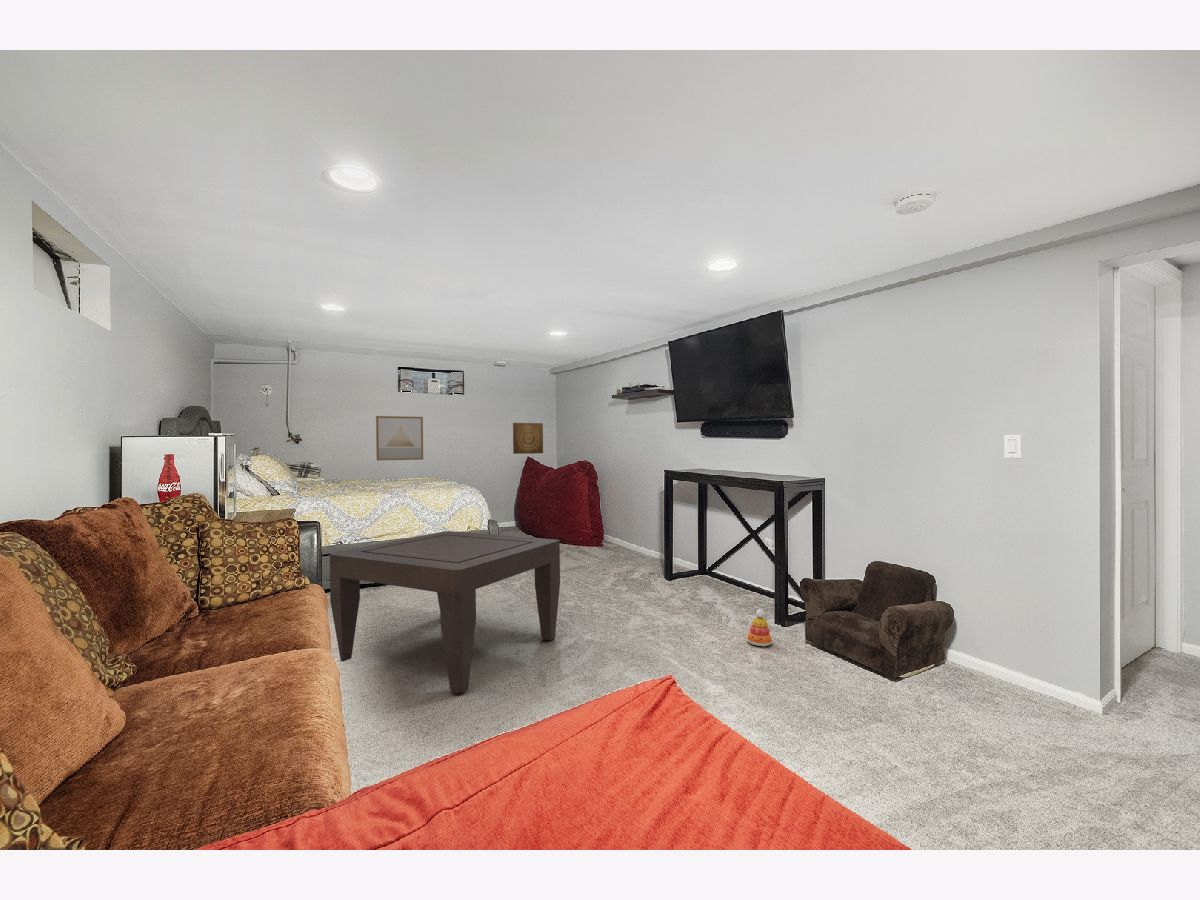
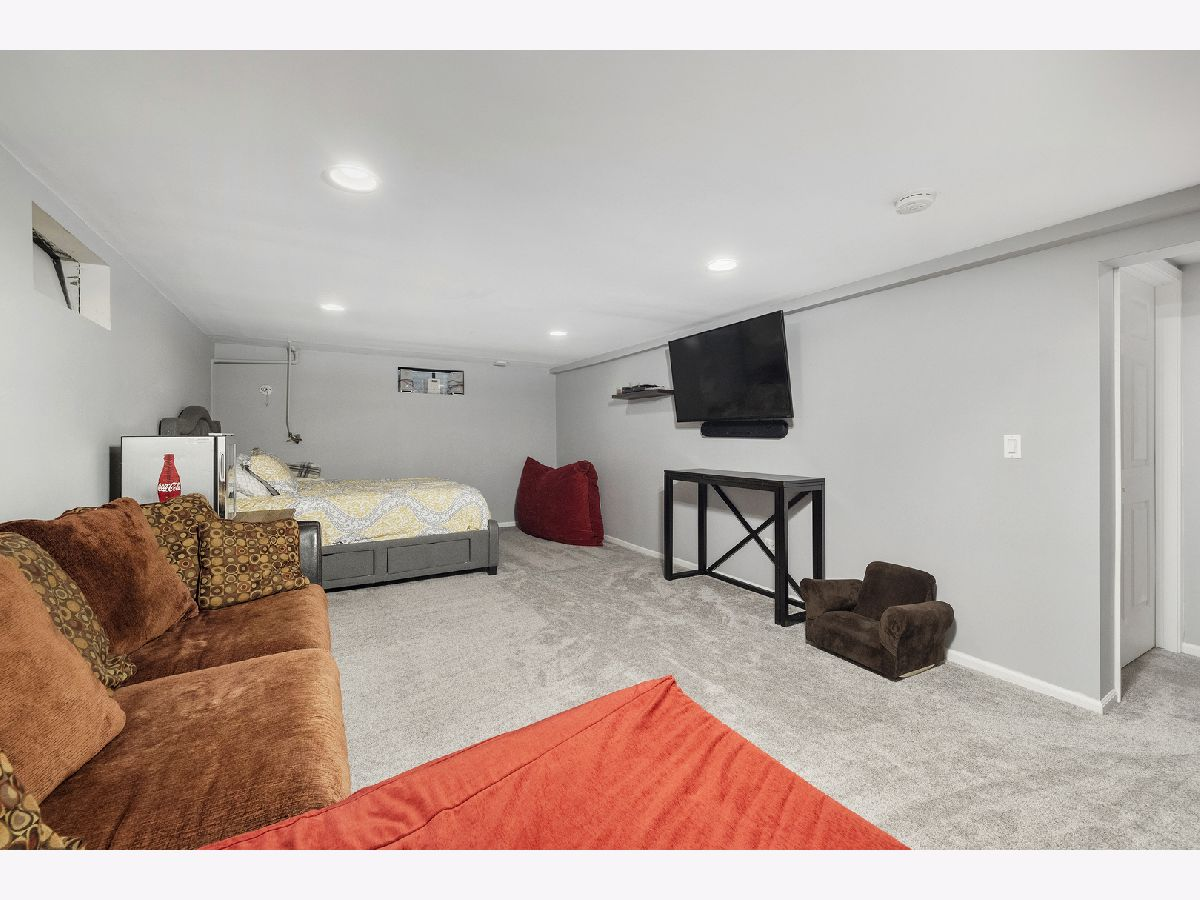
- wall art [375,415,424,461]
- wall art [512,422,544,455]
- coffee table [329,530,561,694]
- stacking toy [746,608,774,647]
